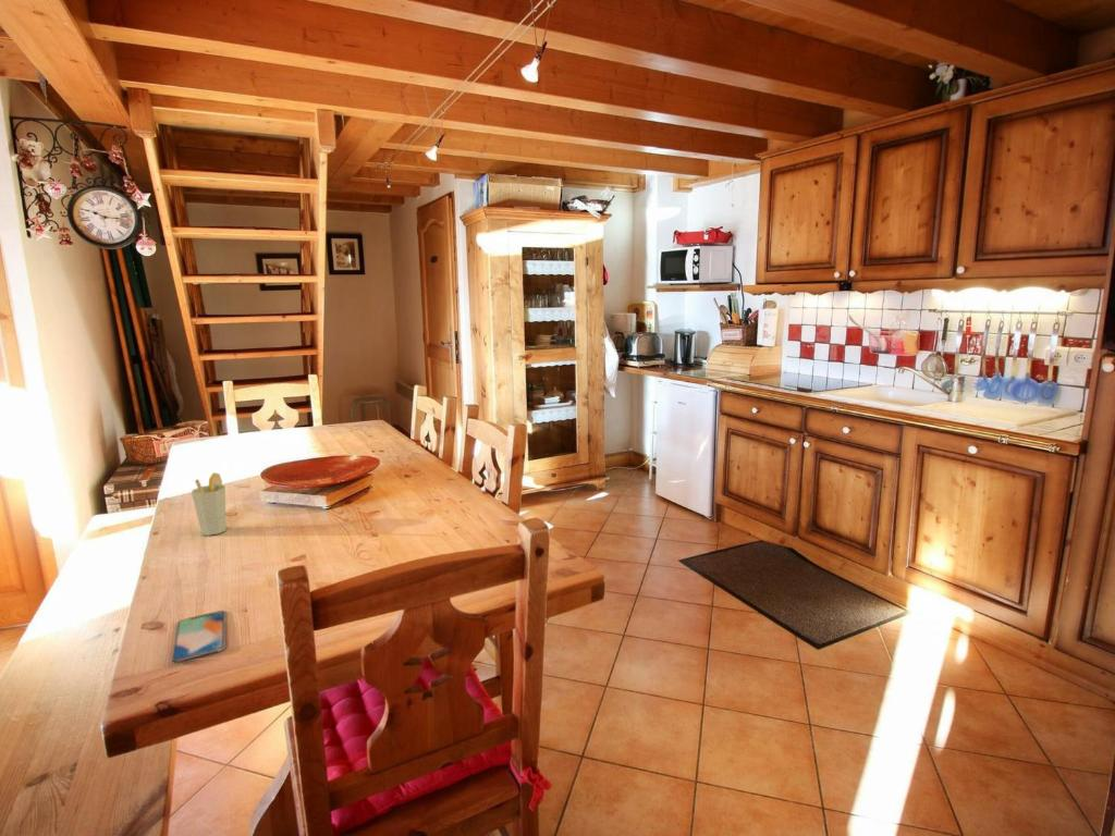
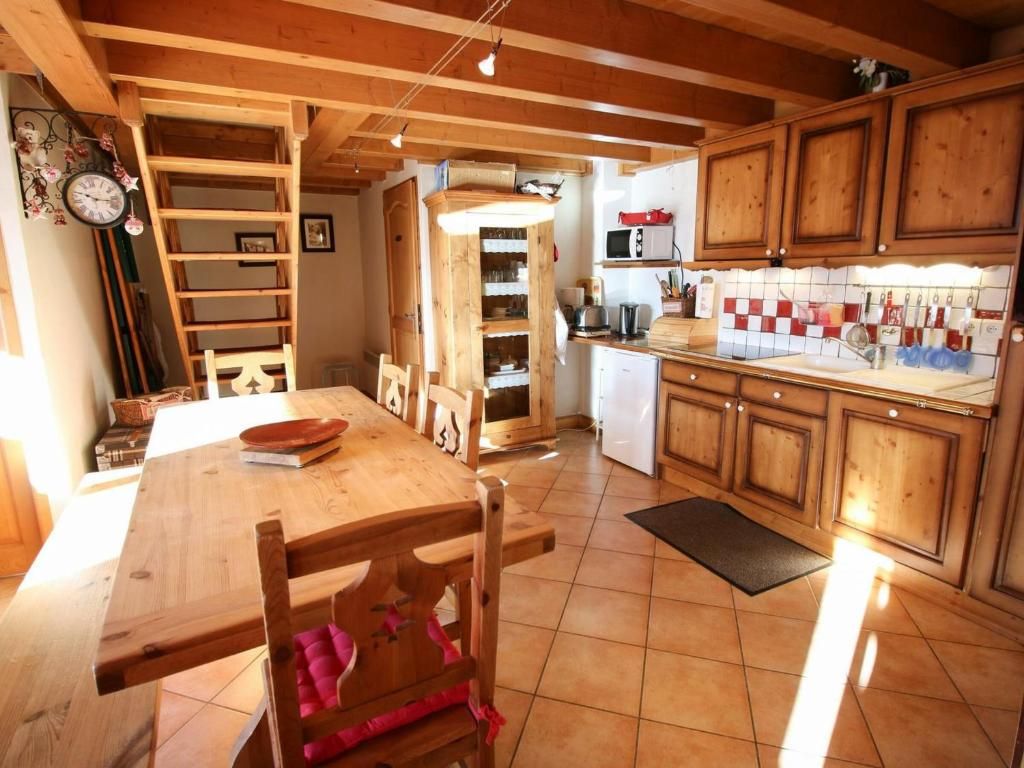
- smartphone [170,610,228,663]
- cup [191,471,228,537]
